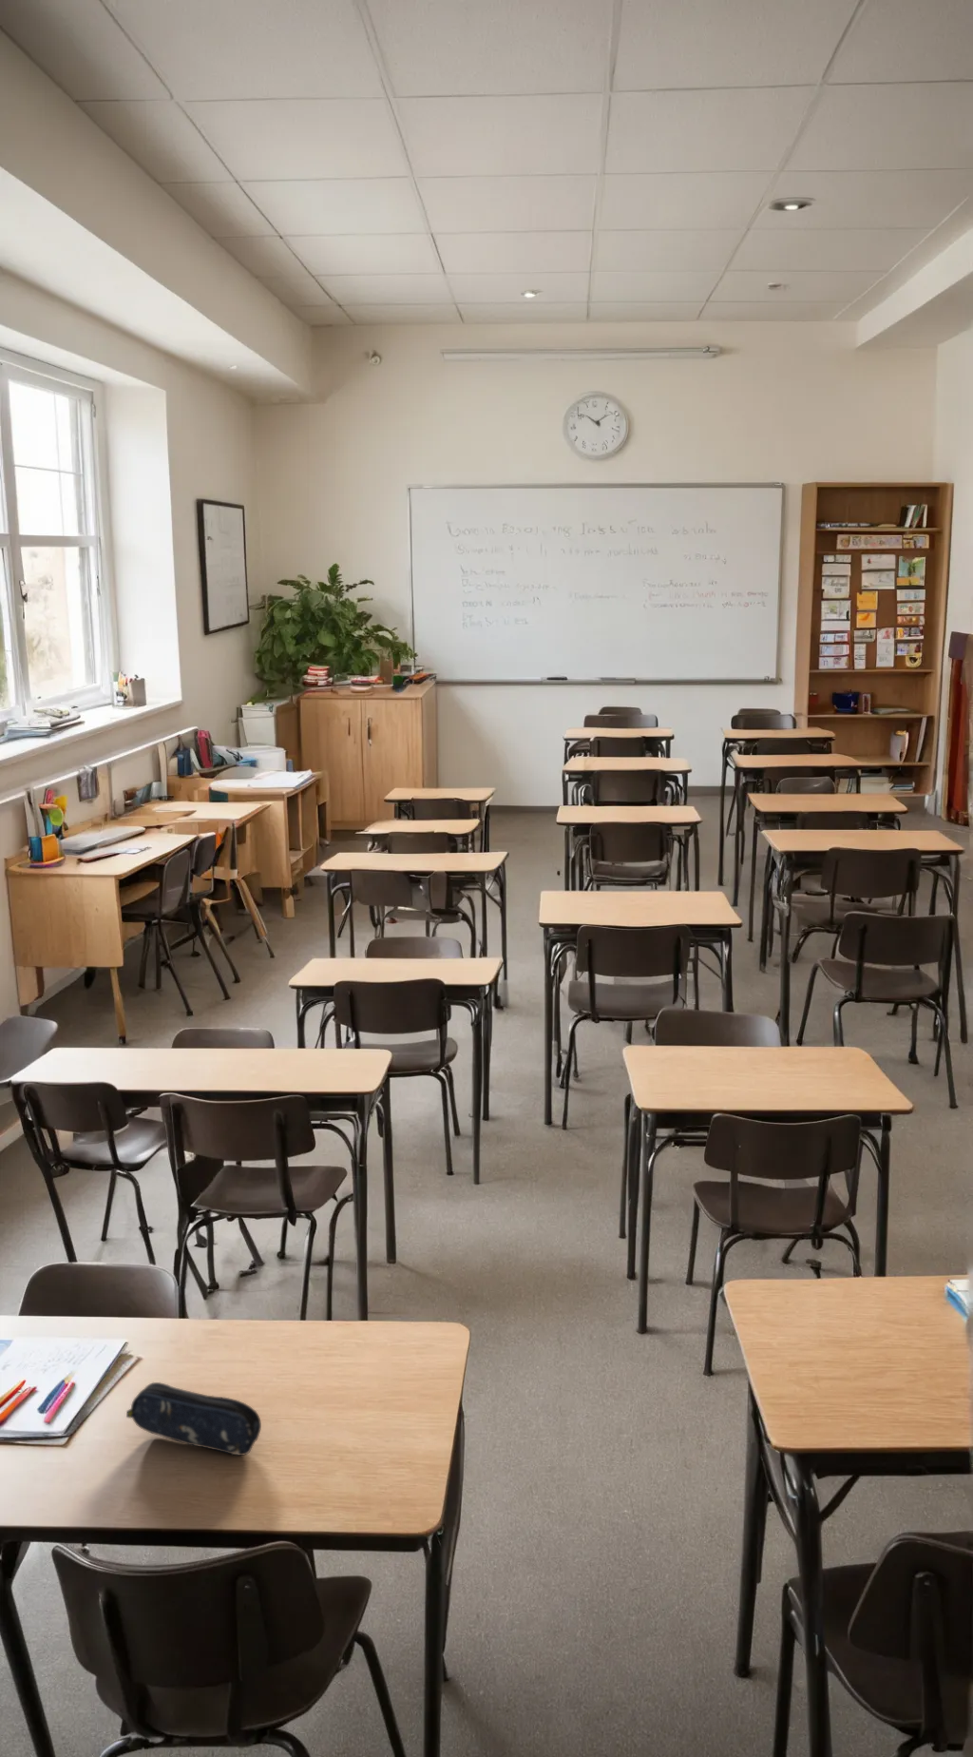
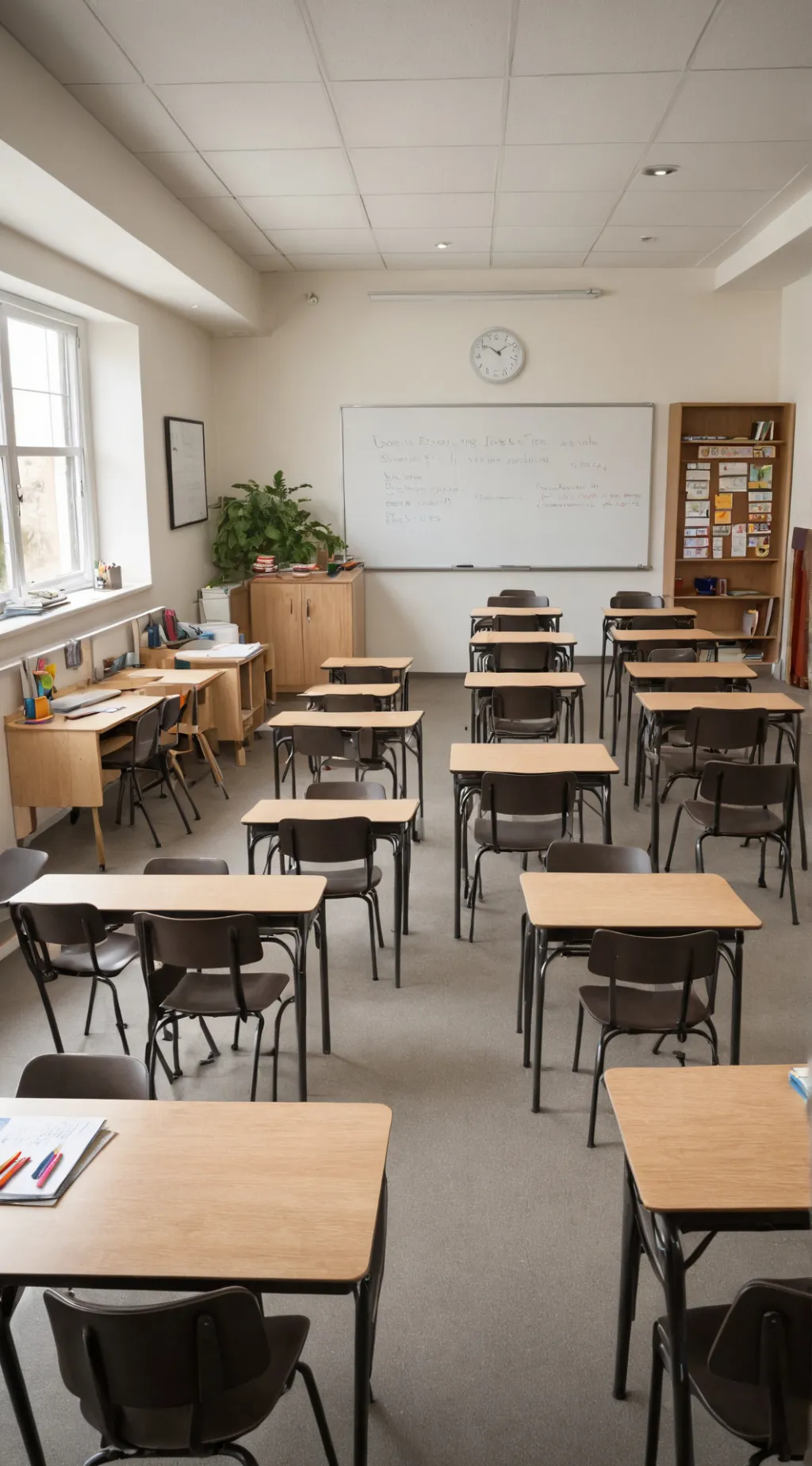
- pencil case [126,1382,262,1456]
